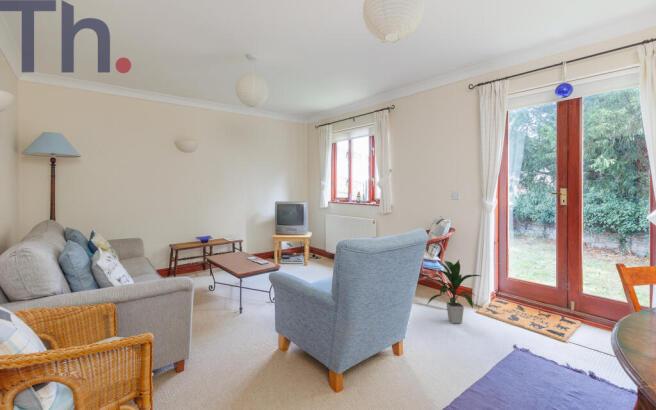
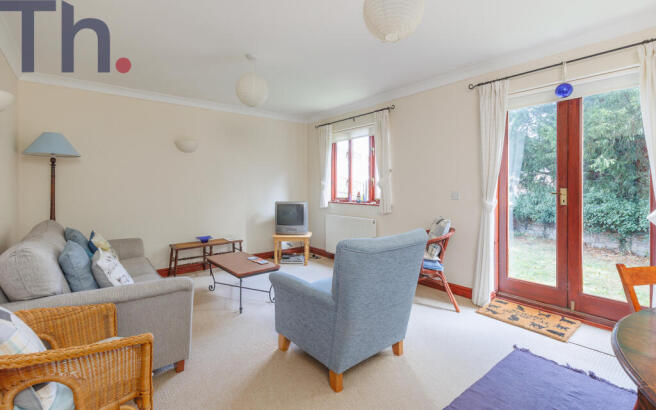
- indoor plant [425,259,481,324]
